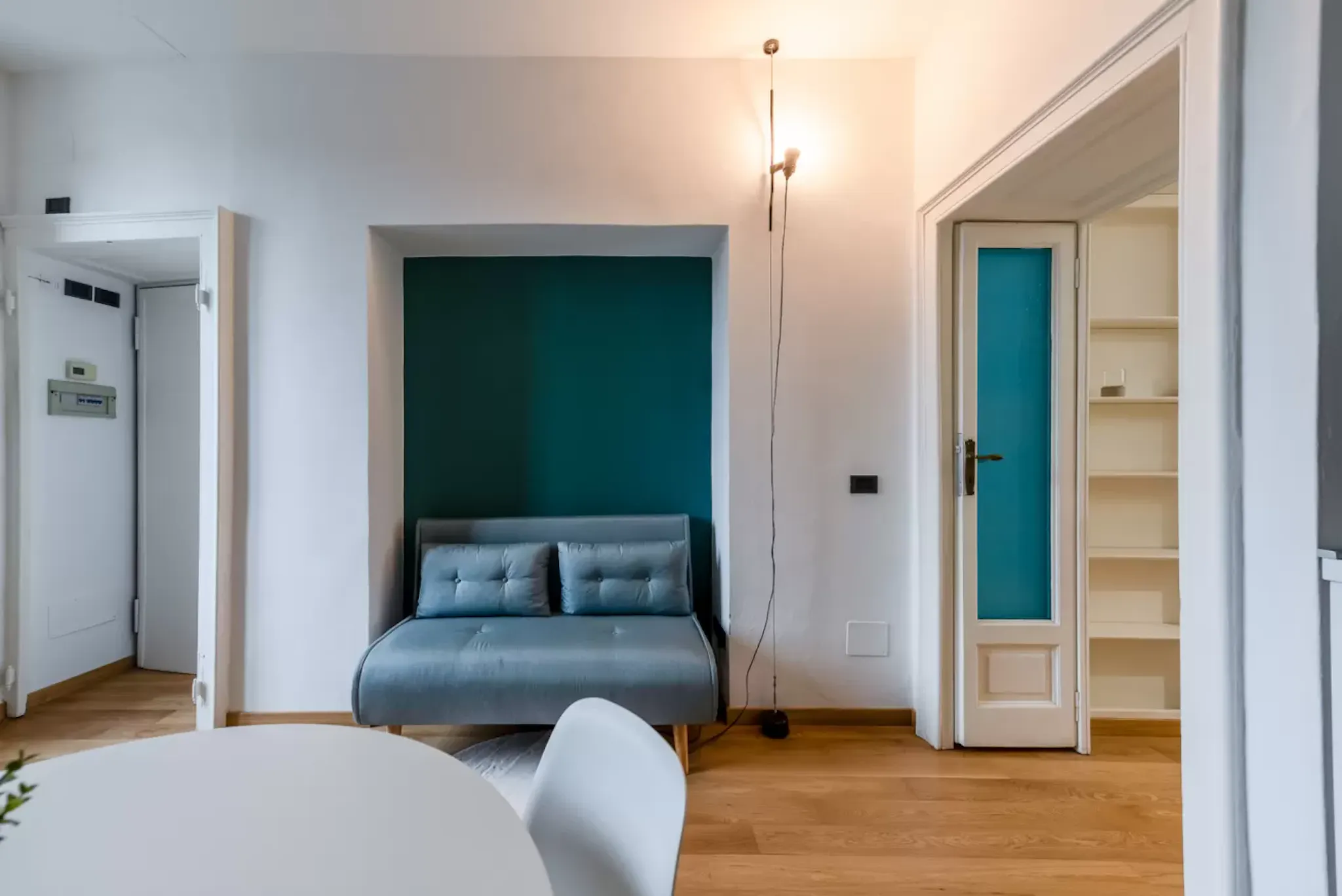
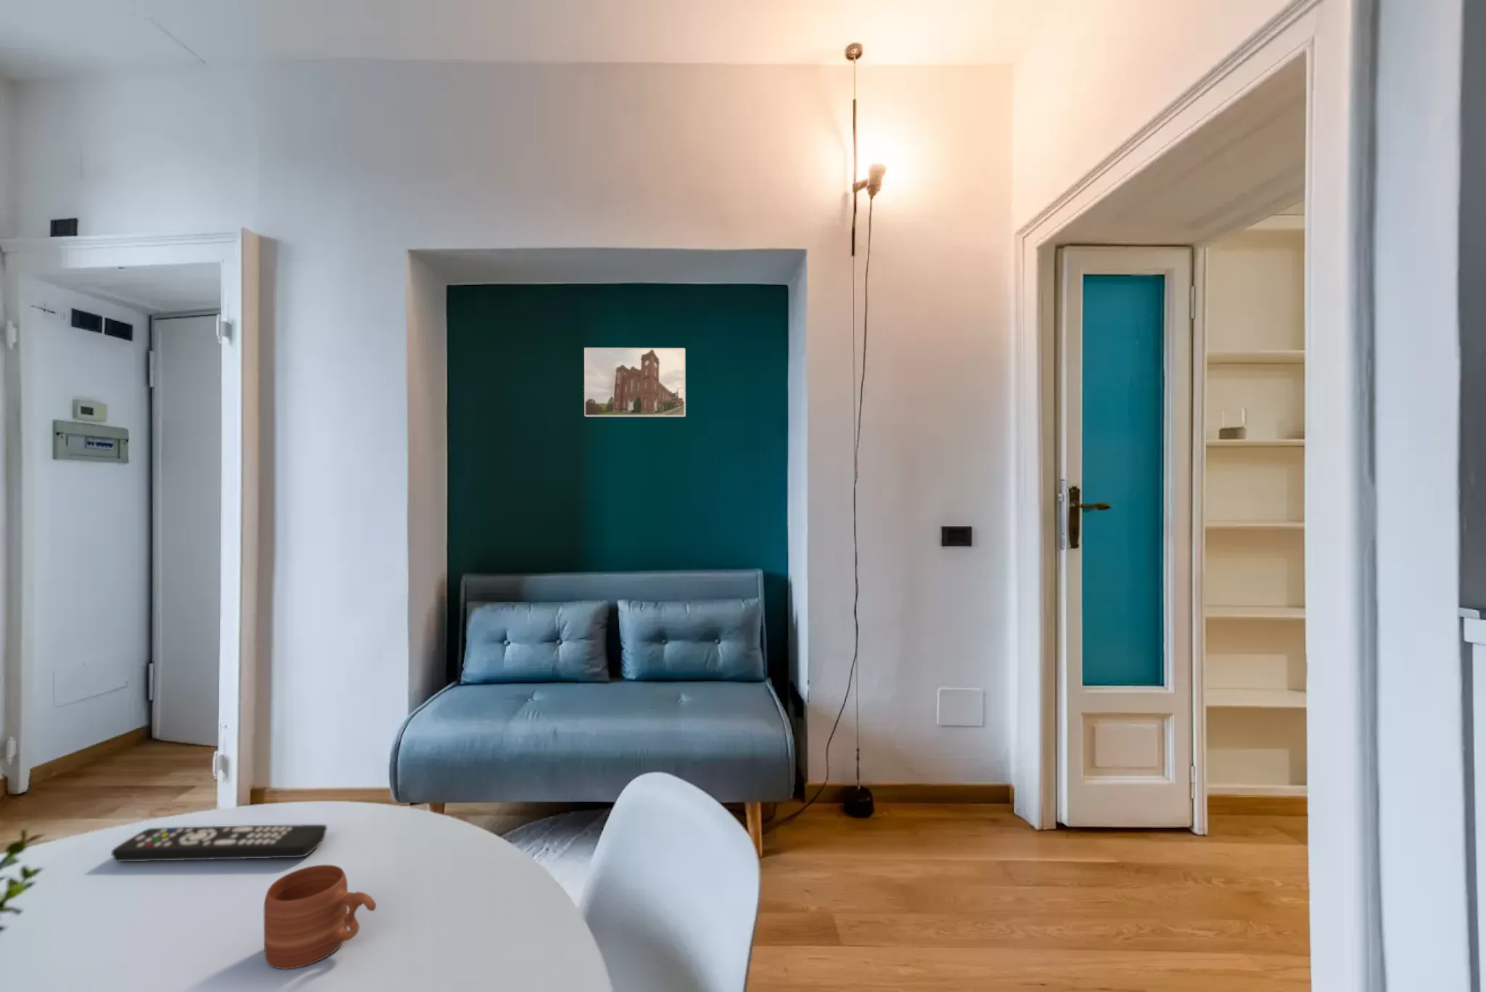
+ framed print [584,348,687,417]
+ remote control [111,824,328,862]
+ mug [264,865,376,970]
